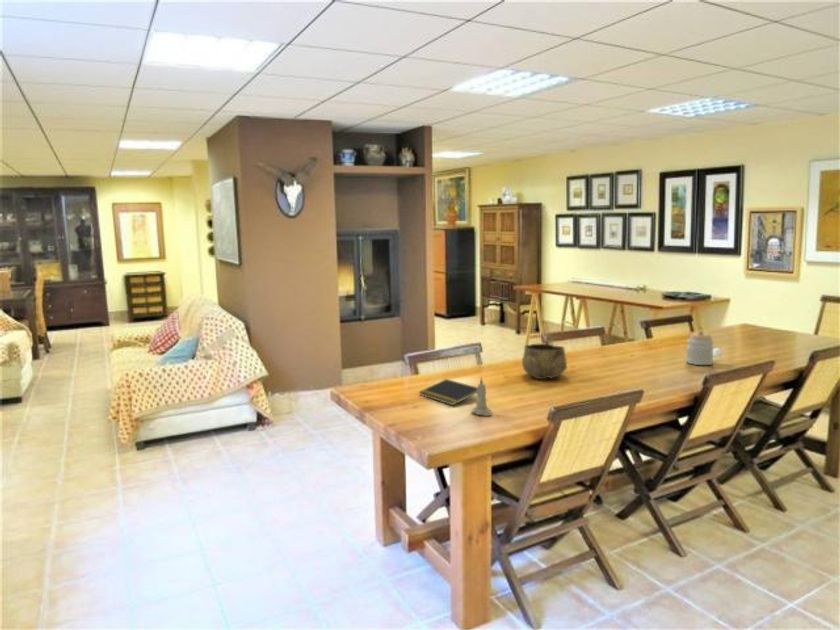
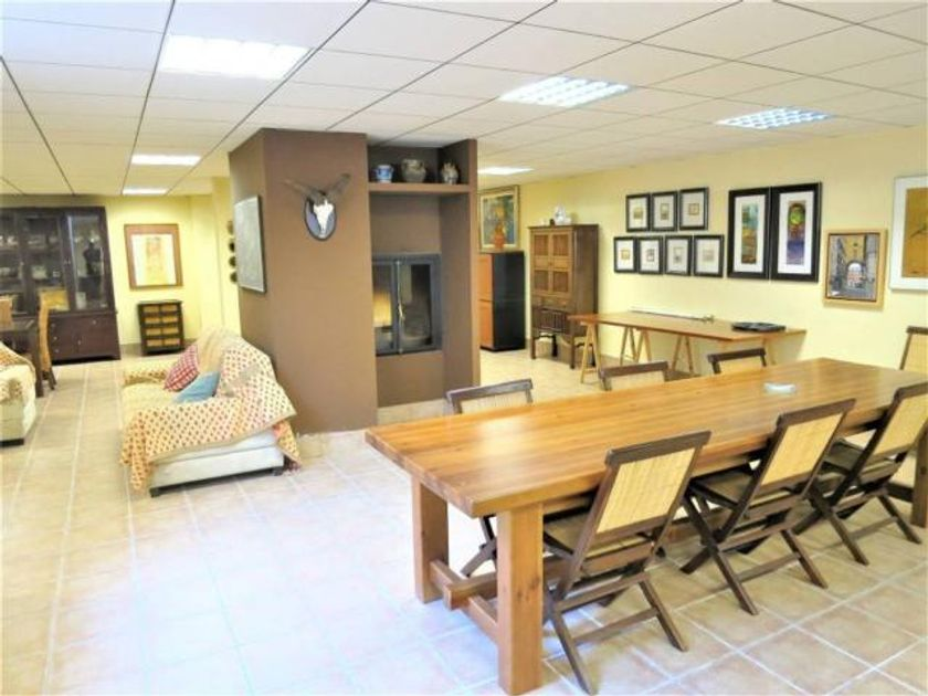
- jar [685,329,715,366]
- candle [470,375,493,417]
- notepad [418,378,478,406]
- decorative bowl [521,343,568,380]
